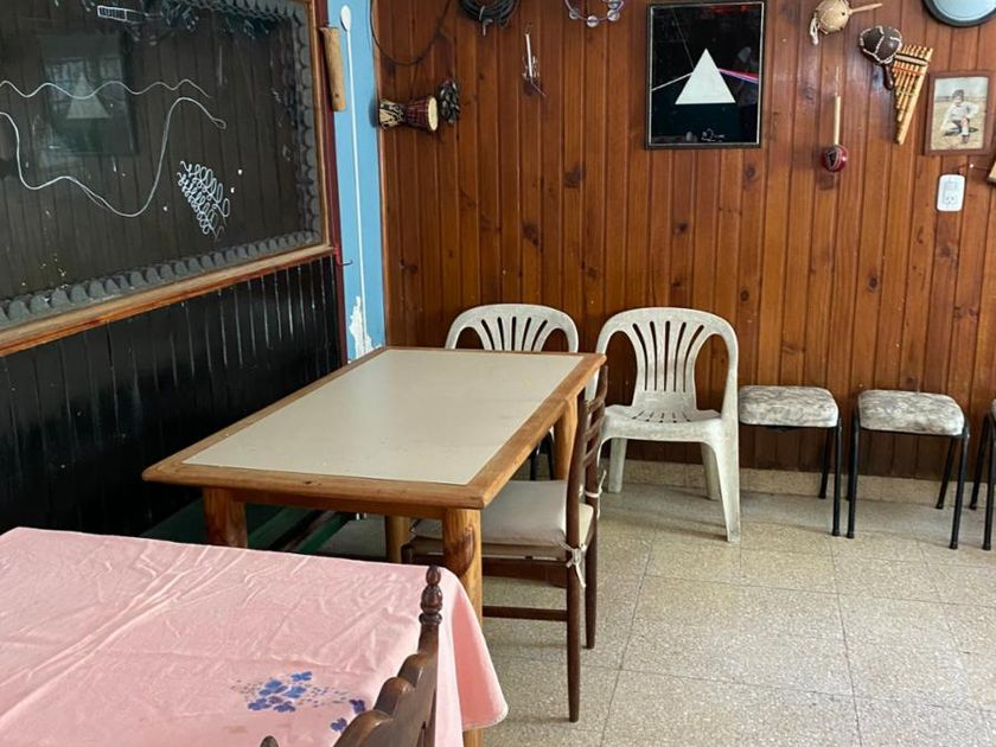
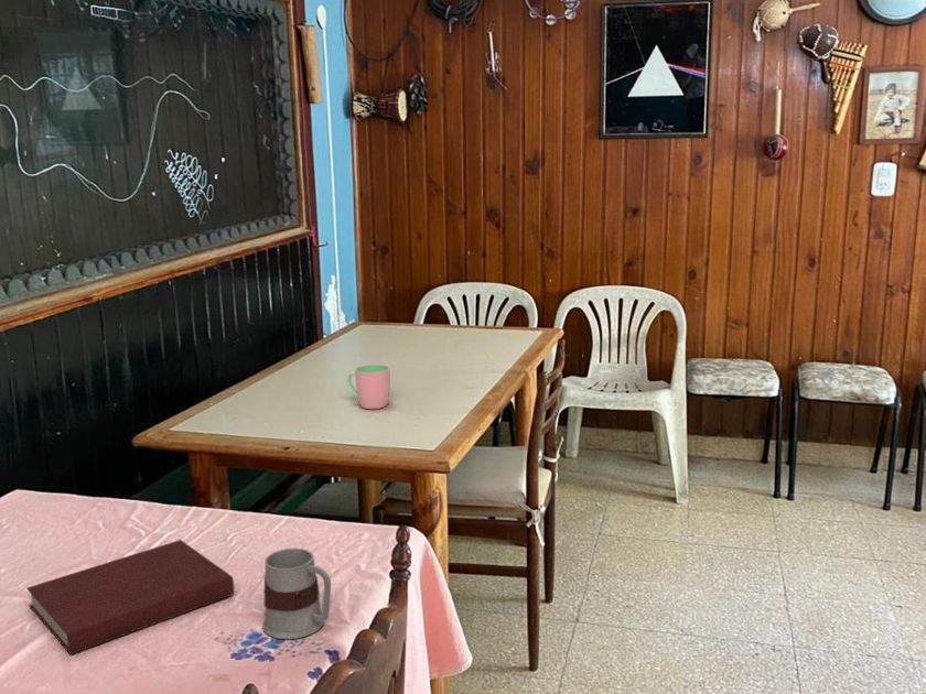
+ mug [261,547,332,640]
+ cup [345,364,391,410]
+ notebook [25,539,235,655]
